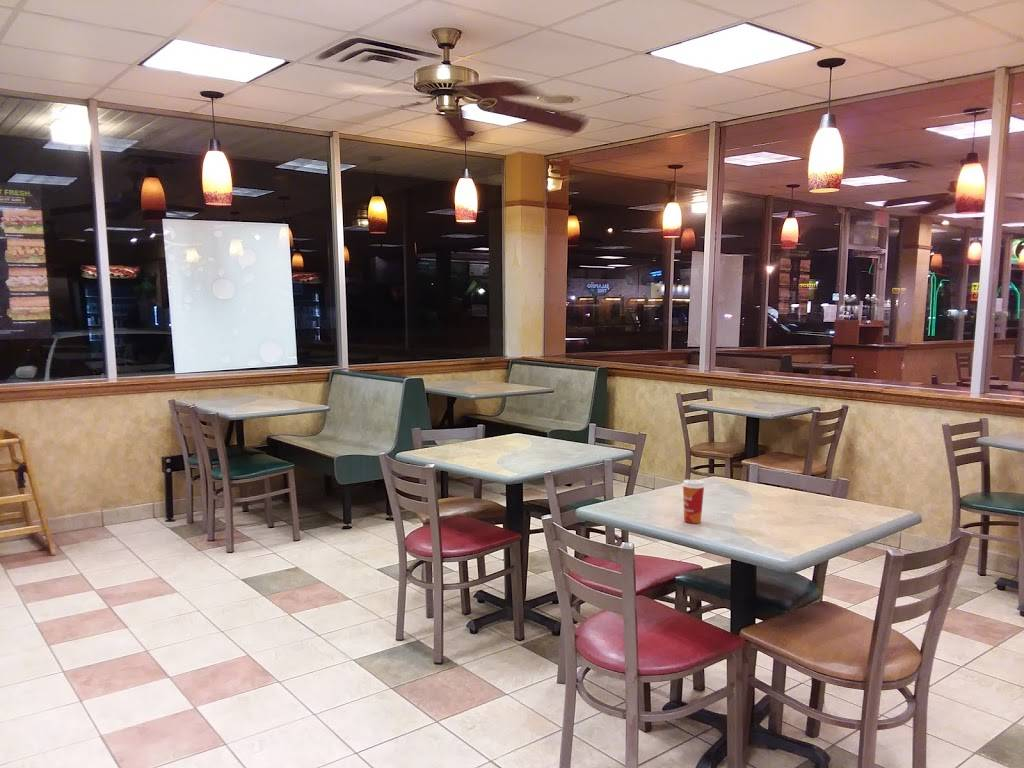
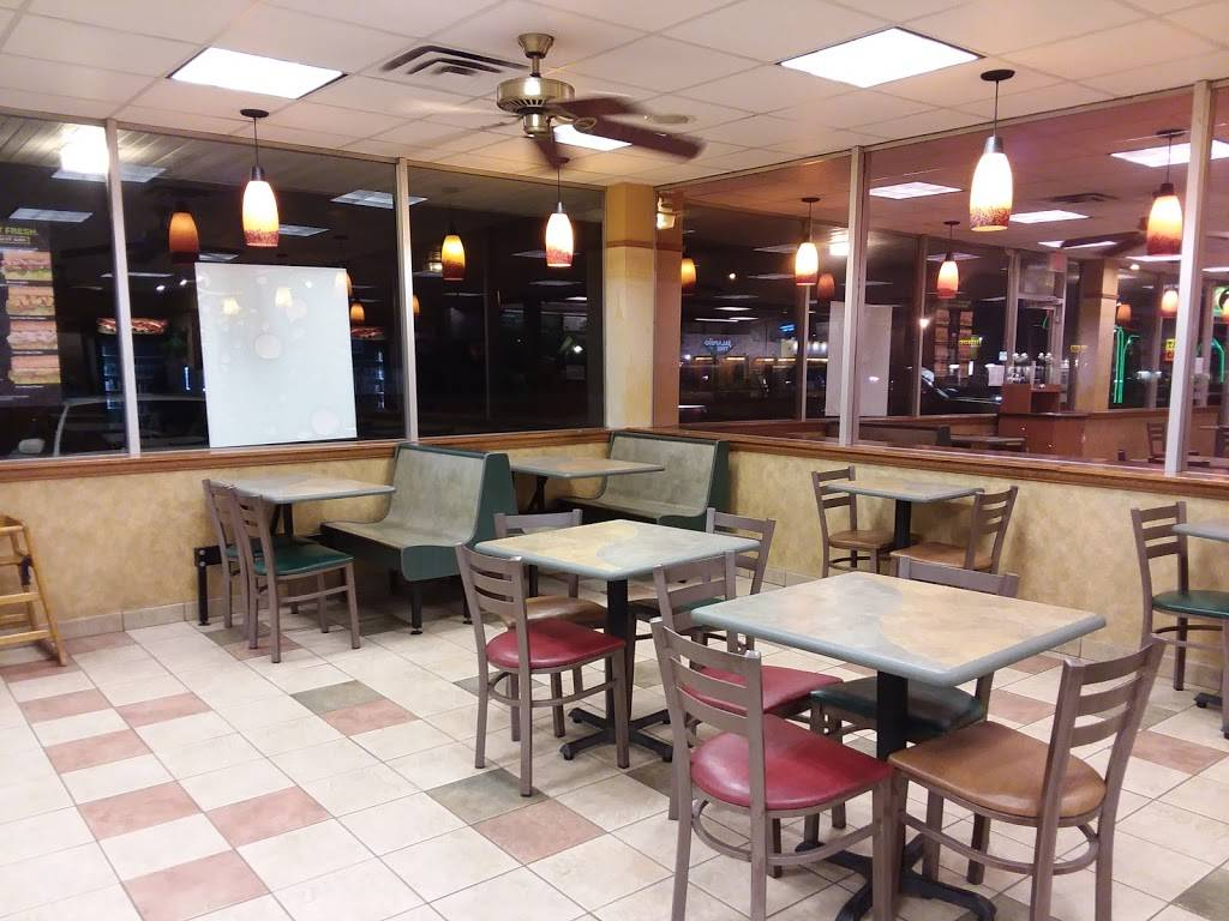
- paper cup [681,479,706,524]
